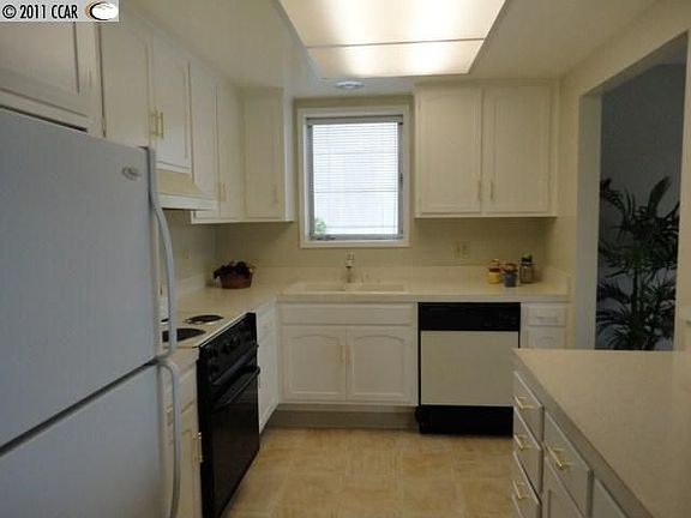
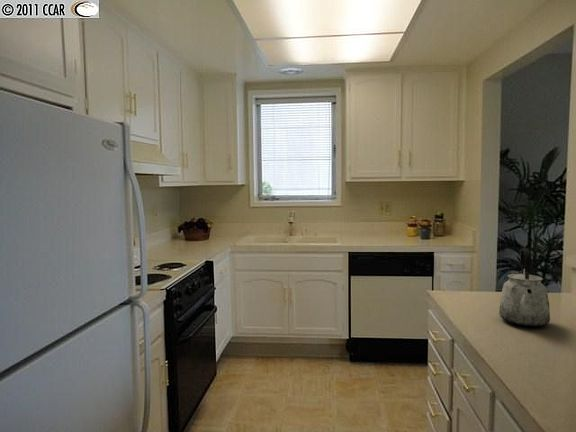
+ kettle [498,247,551,328]
